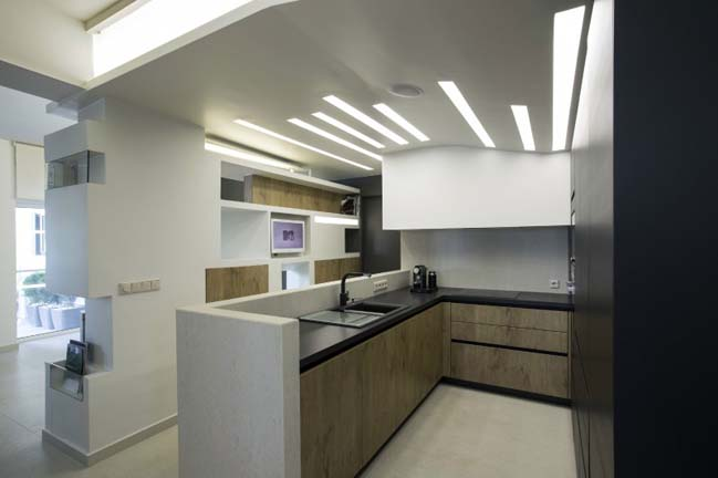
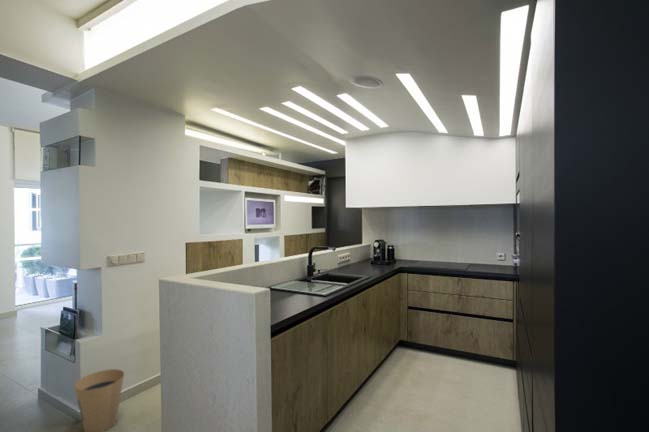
+ trash can [74,368,125,432]
